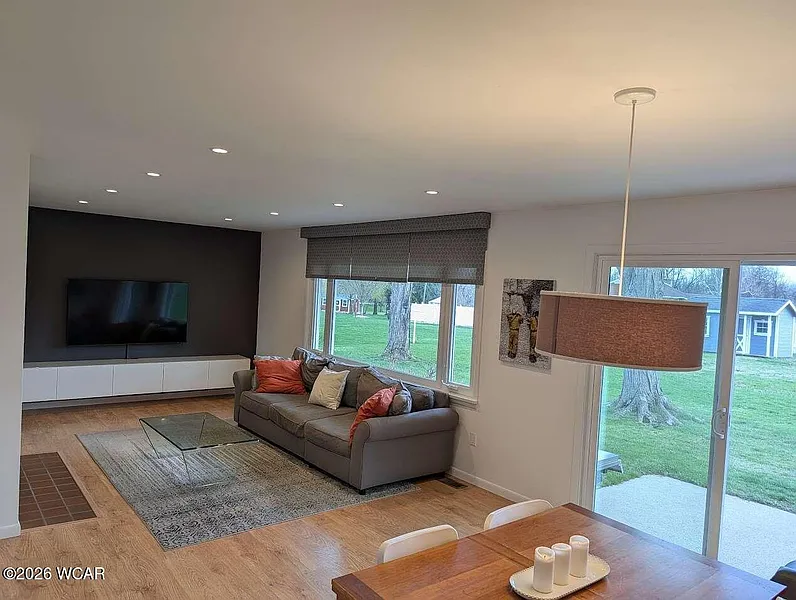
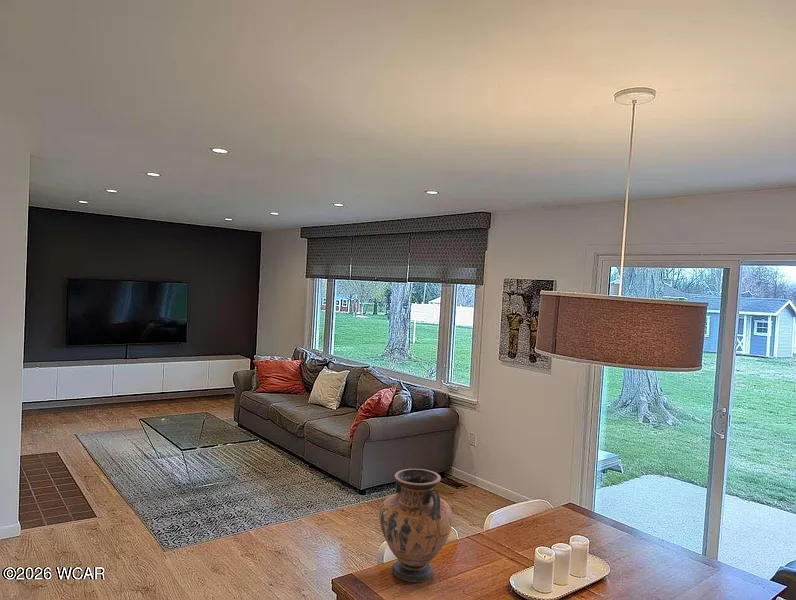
+ vase [378,468,454,583]
